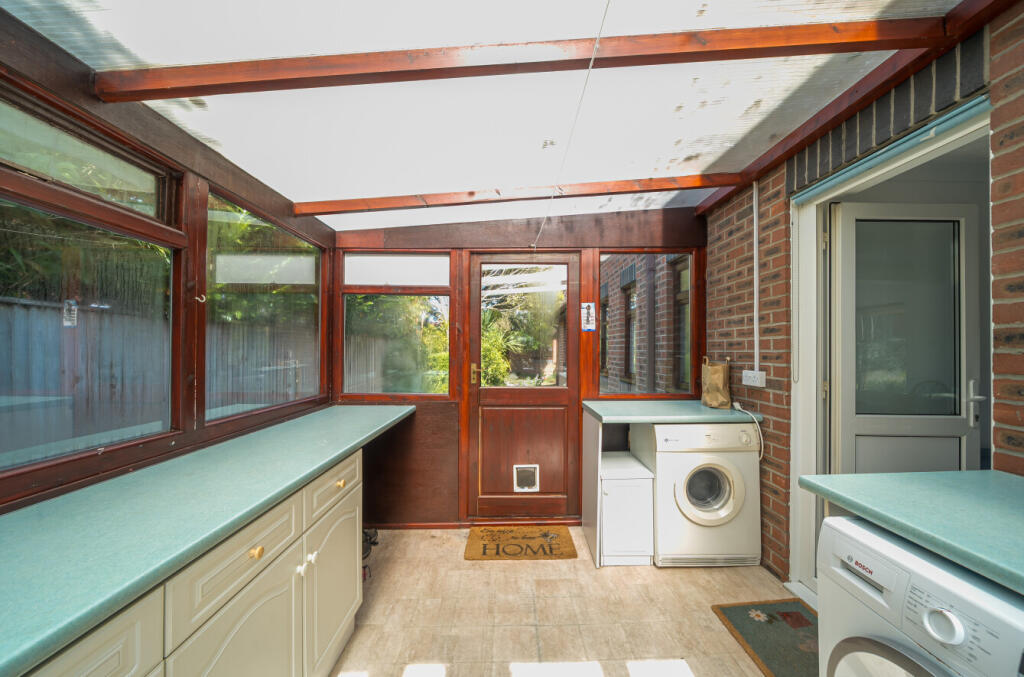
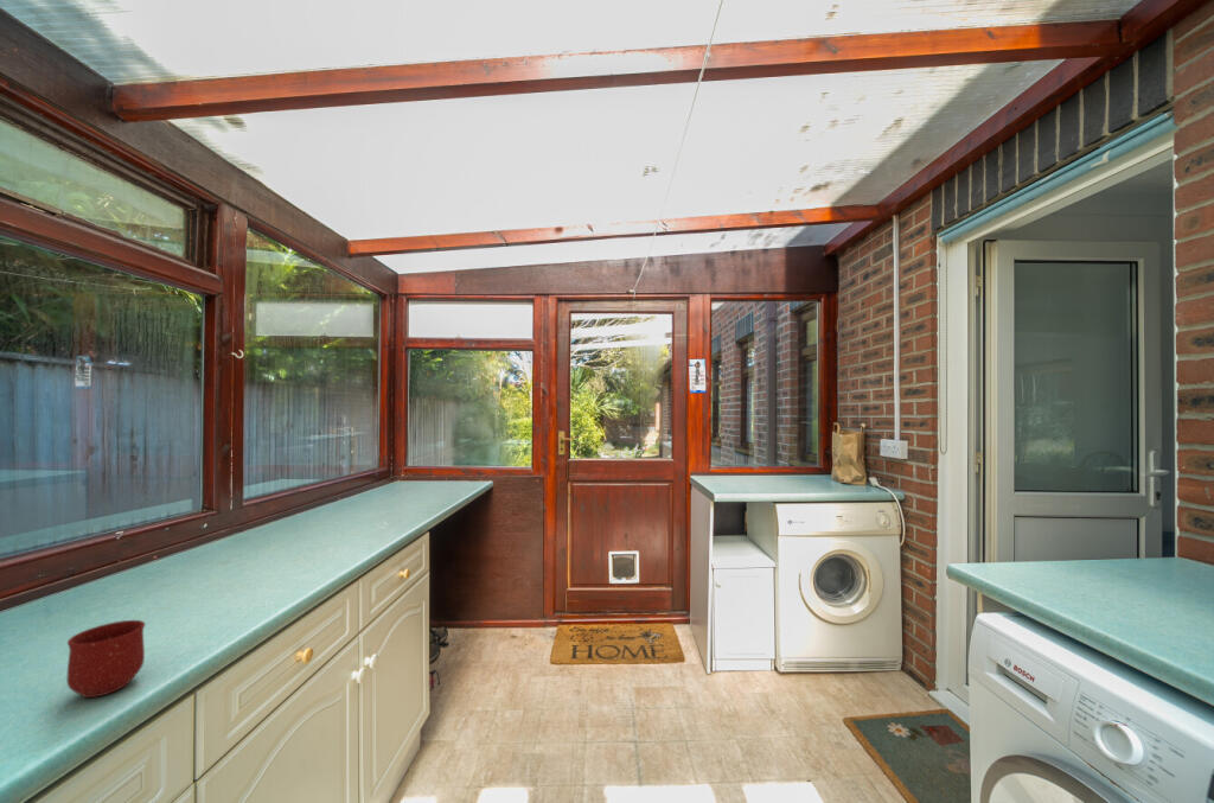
+ mug [65,619,146,699]
